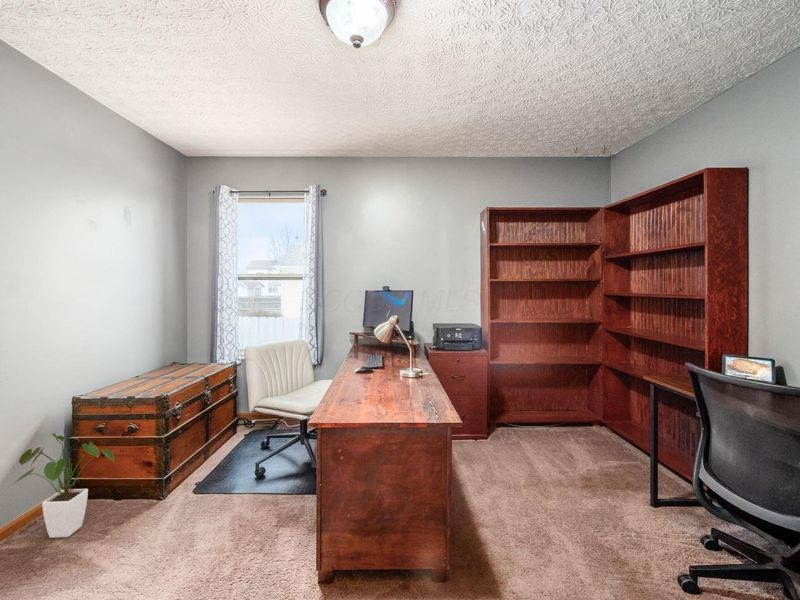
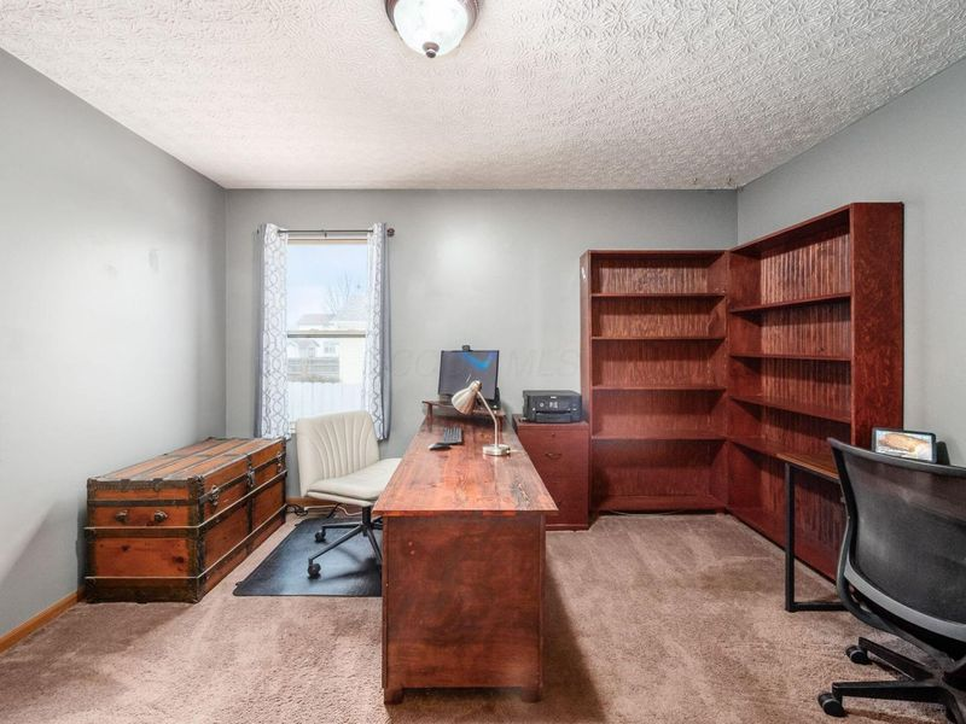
- house plant [11,432,115,539]
